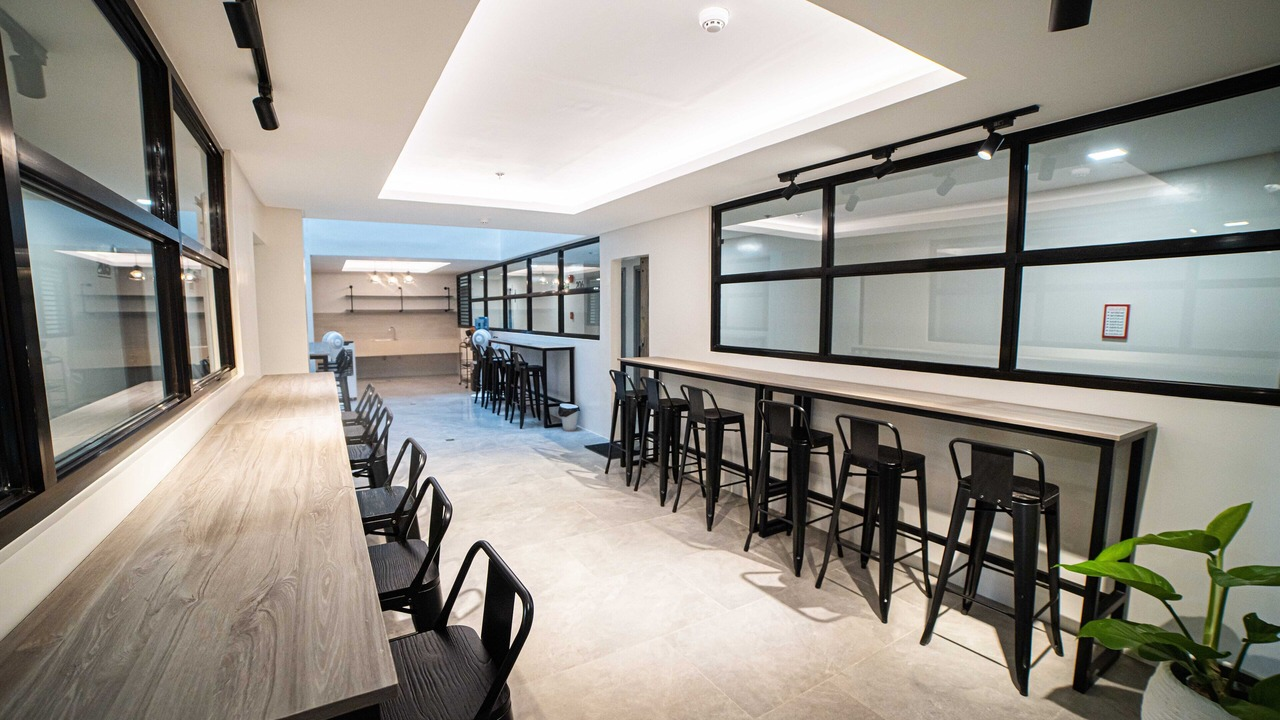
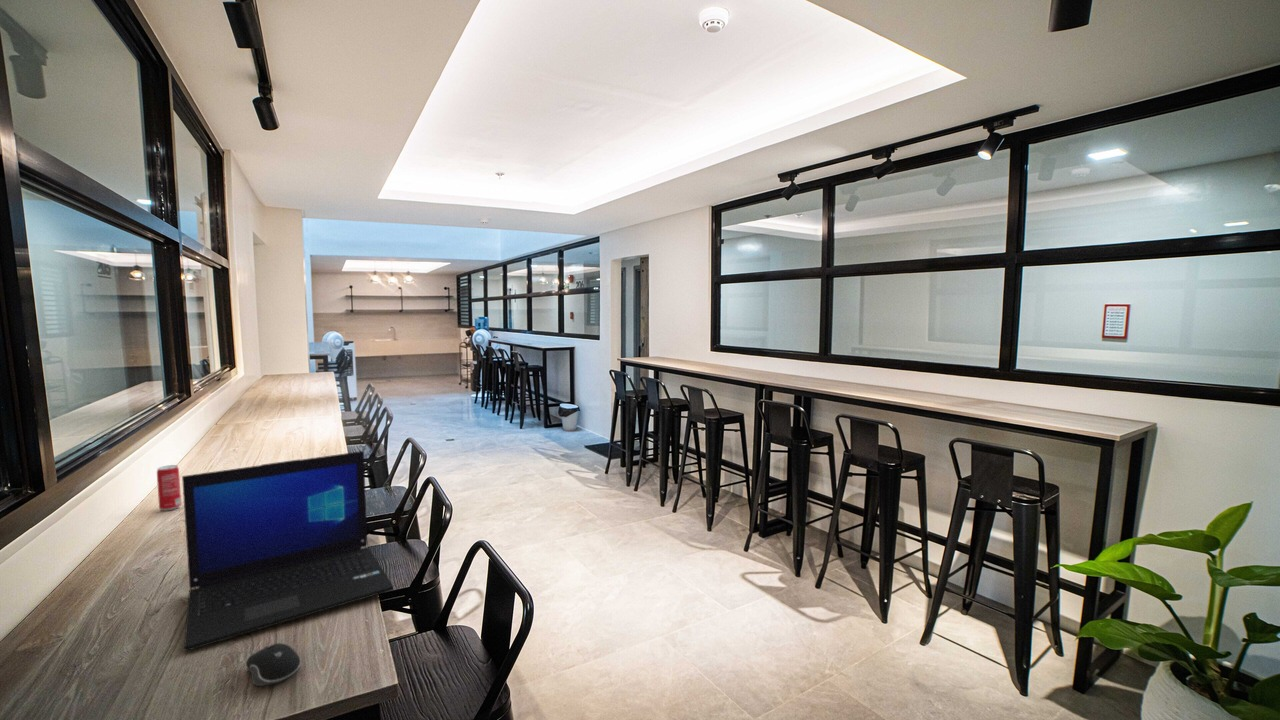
+ laptop [181,450,395,652]
+ computer mouse [245,642,302,687]
+ beverage can [156,464,182,511]
